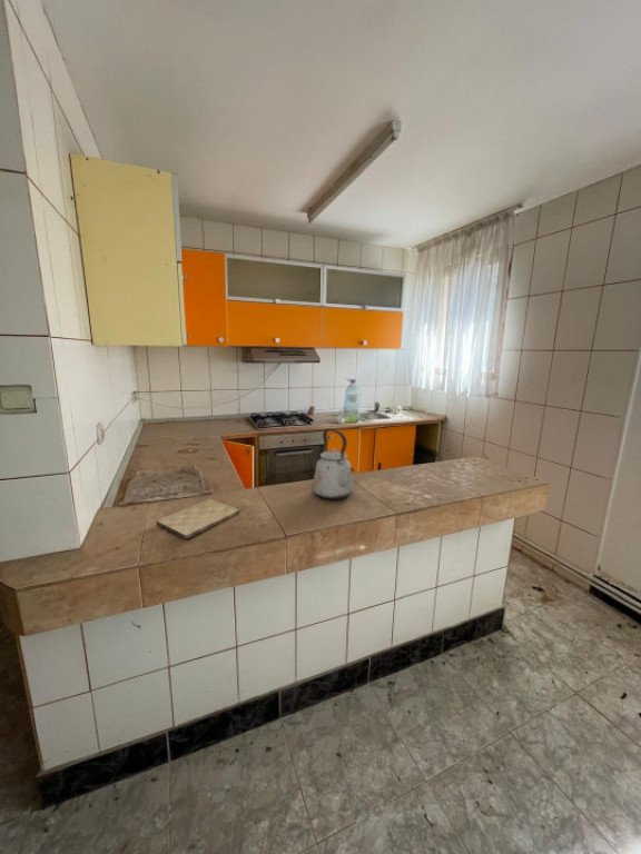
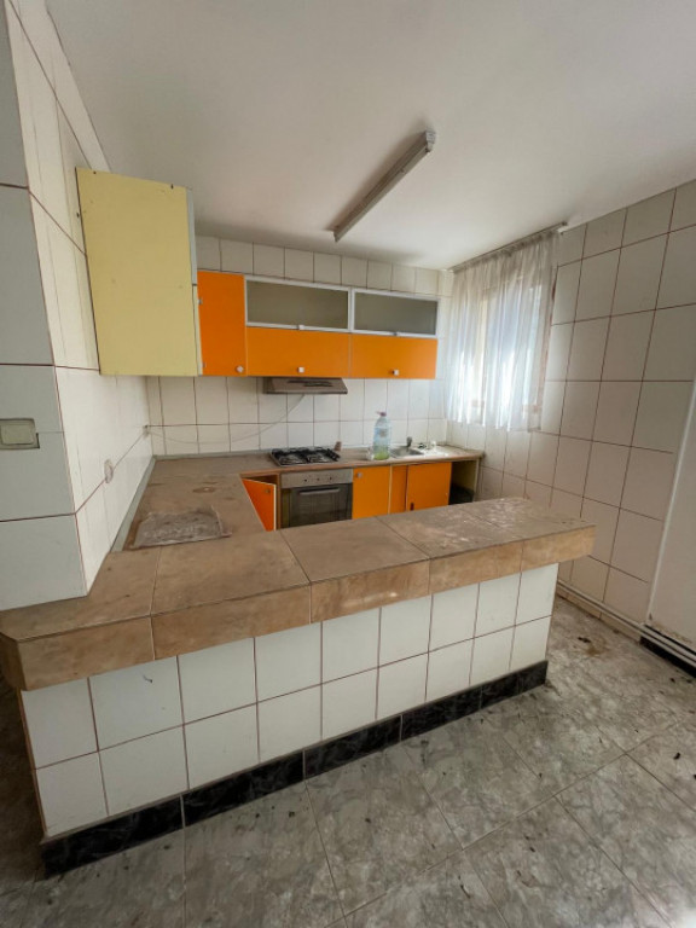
- kettle [312,428,356,500]
- cutting board [156,498,240,540]
